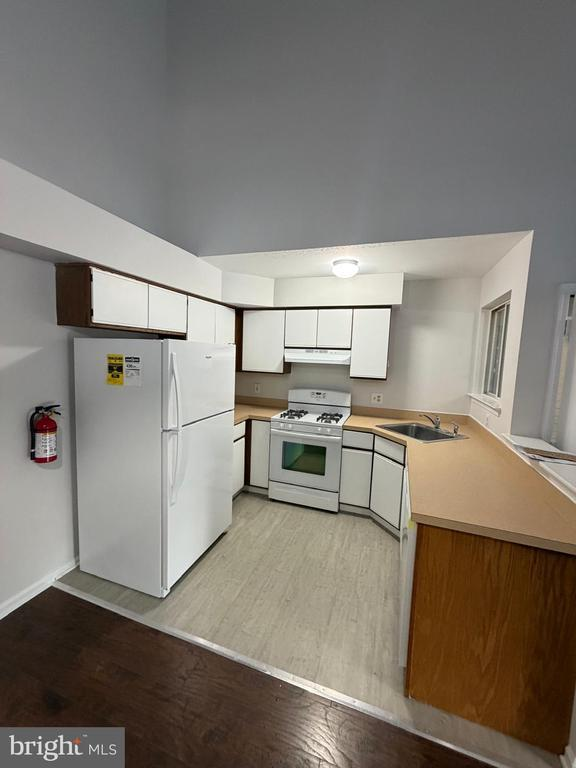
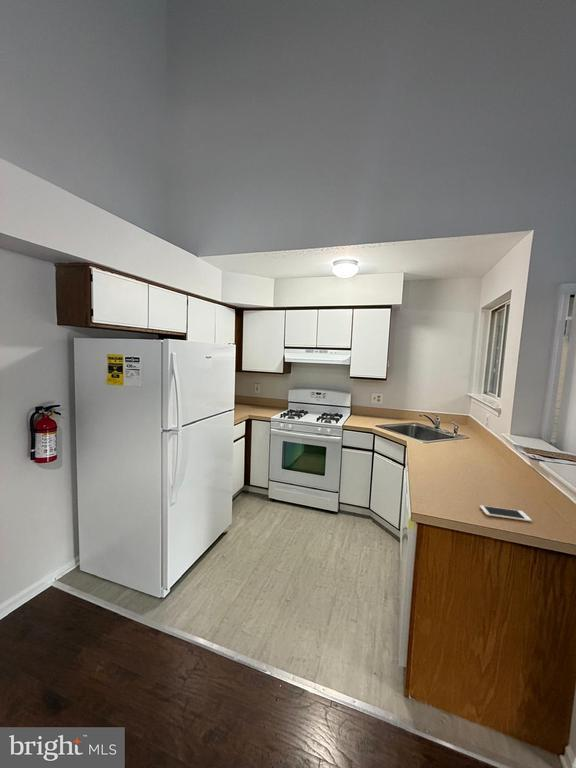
+ cell phone [479,504,533,523]
